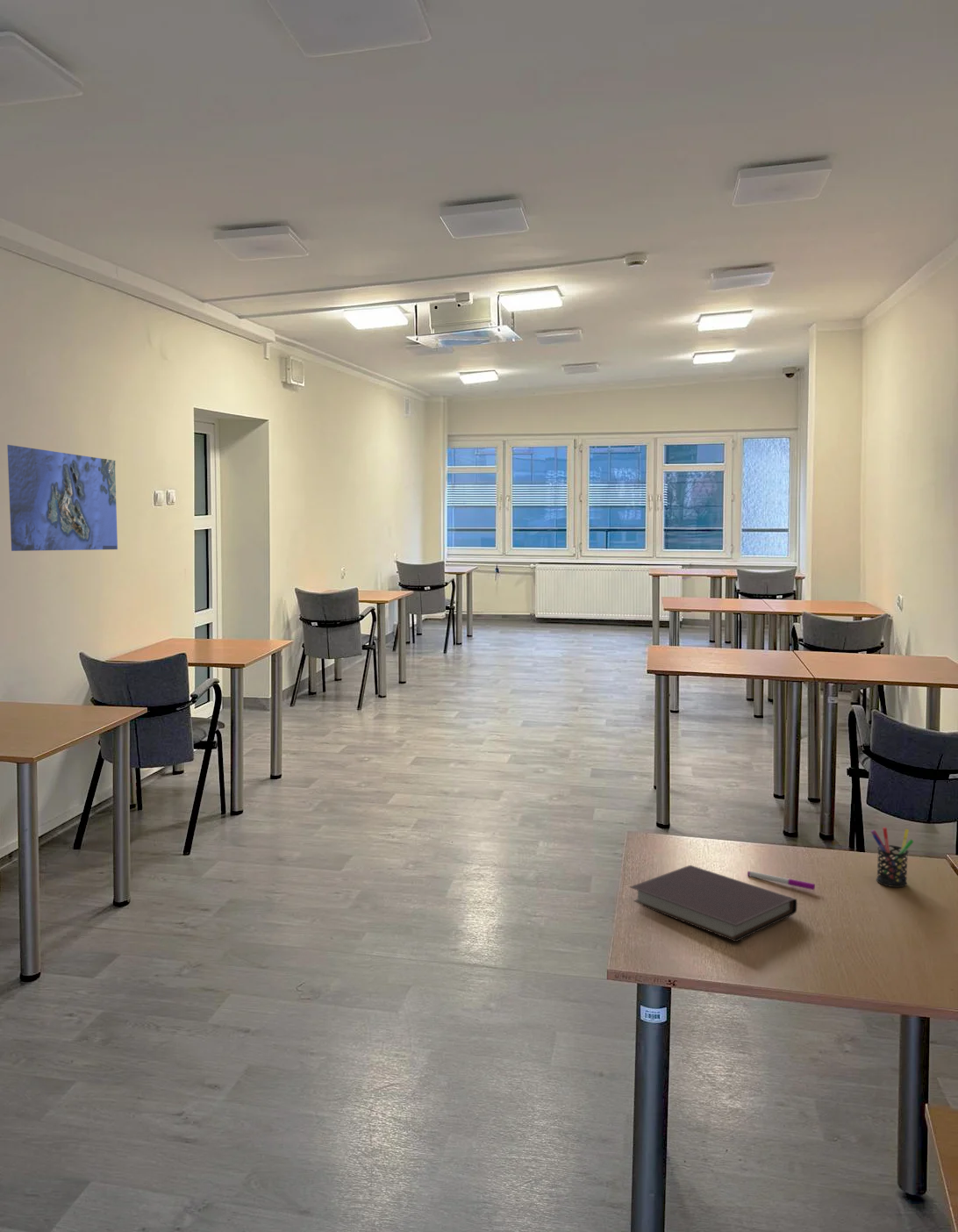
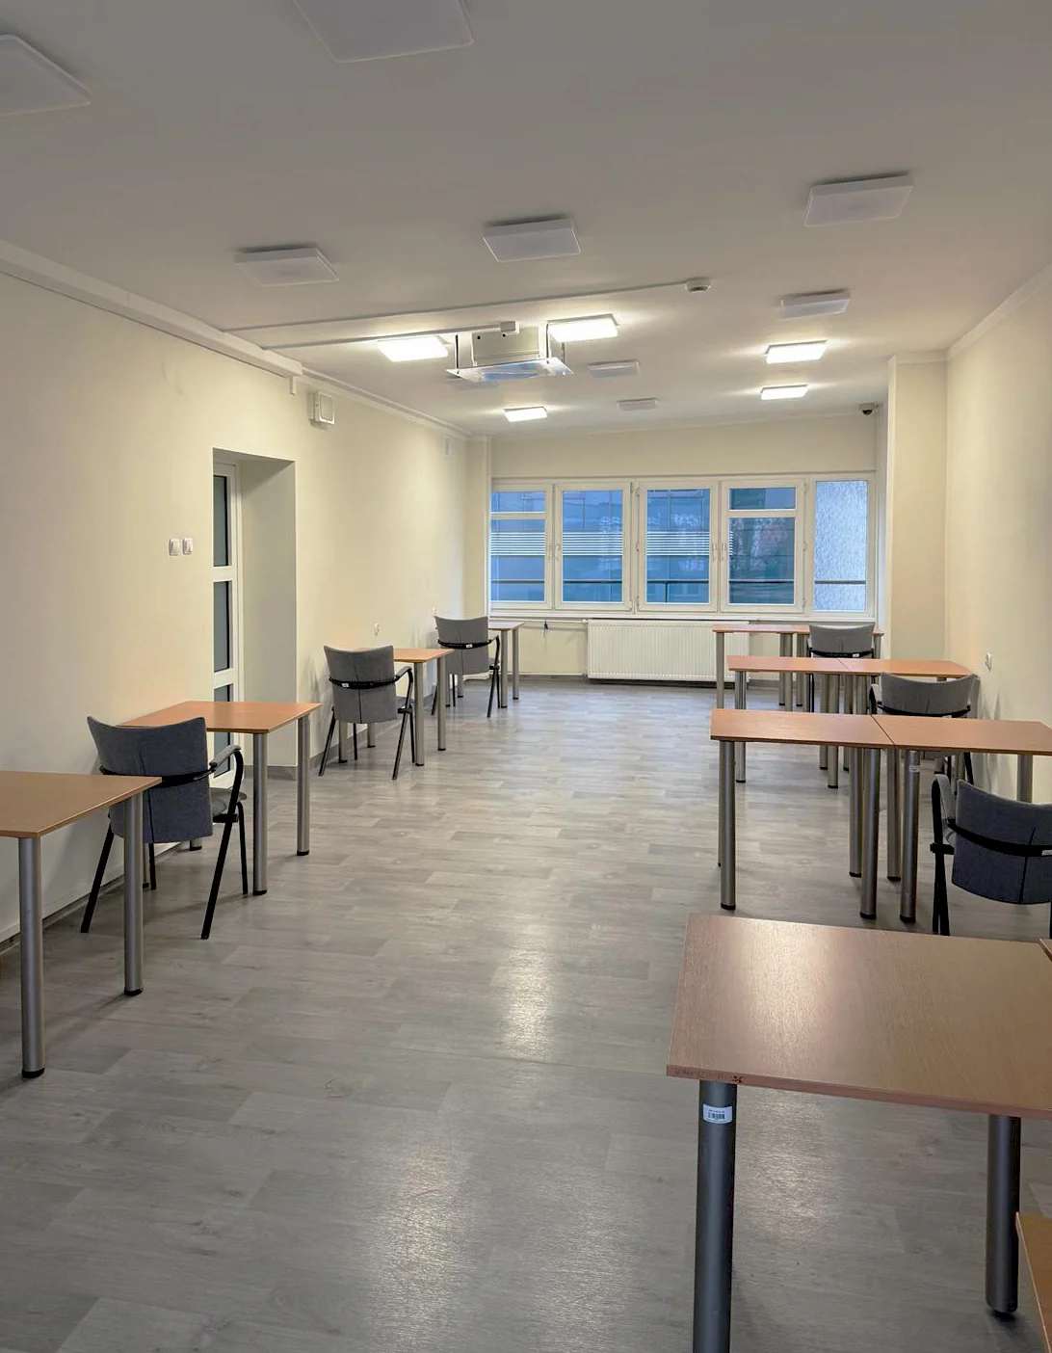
- notebook [629,864,798,942]
- pen [747,870,816,891]
- map [6,444,118,552]
- pen holder [869,827,914,888]
